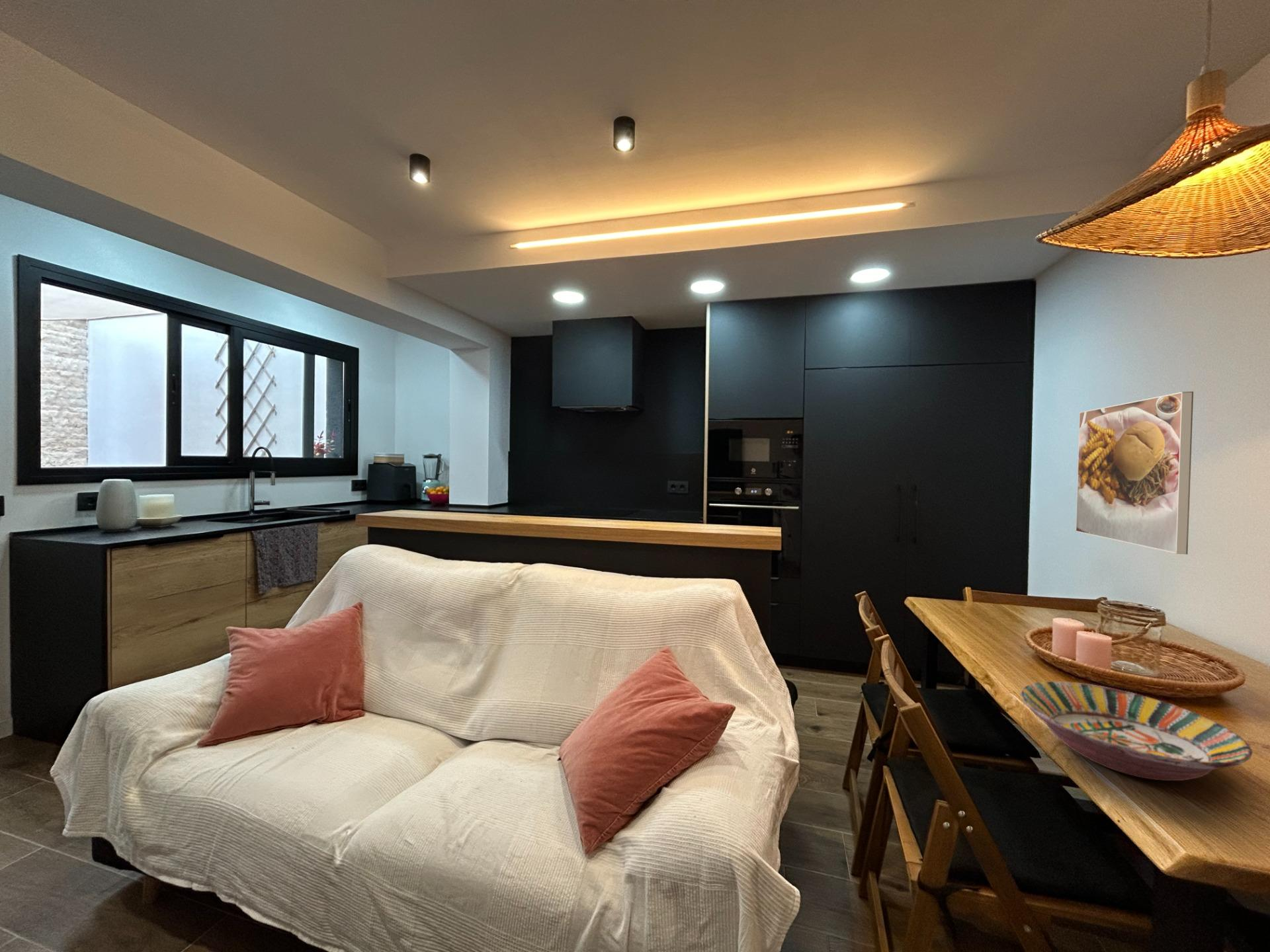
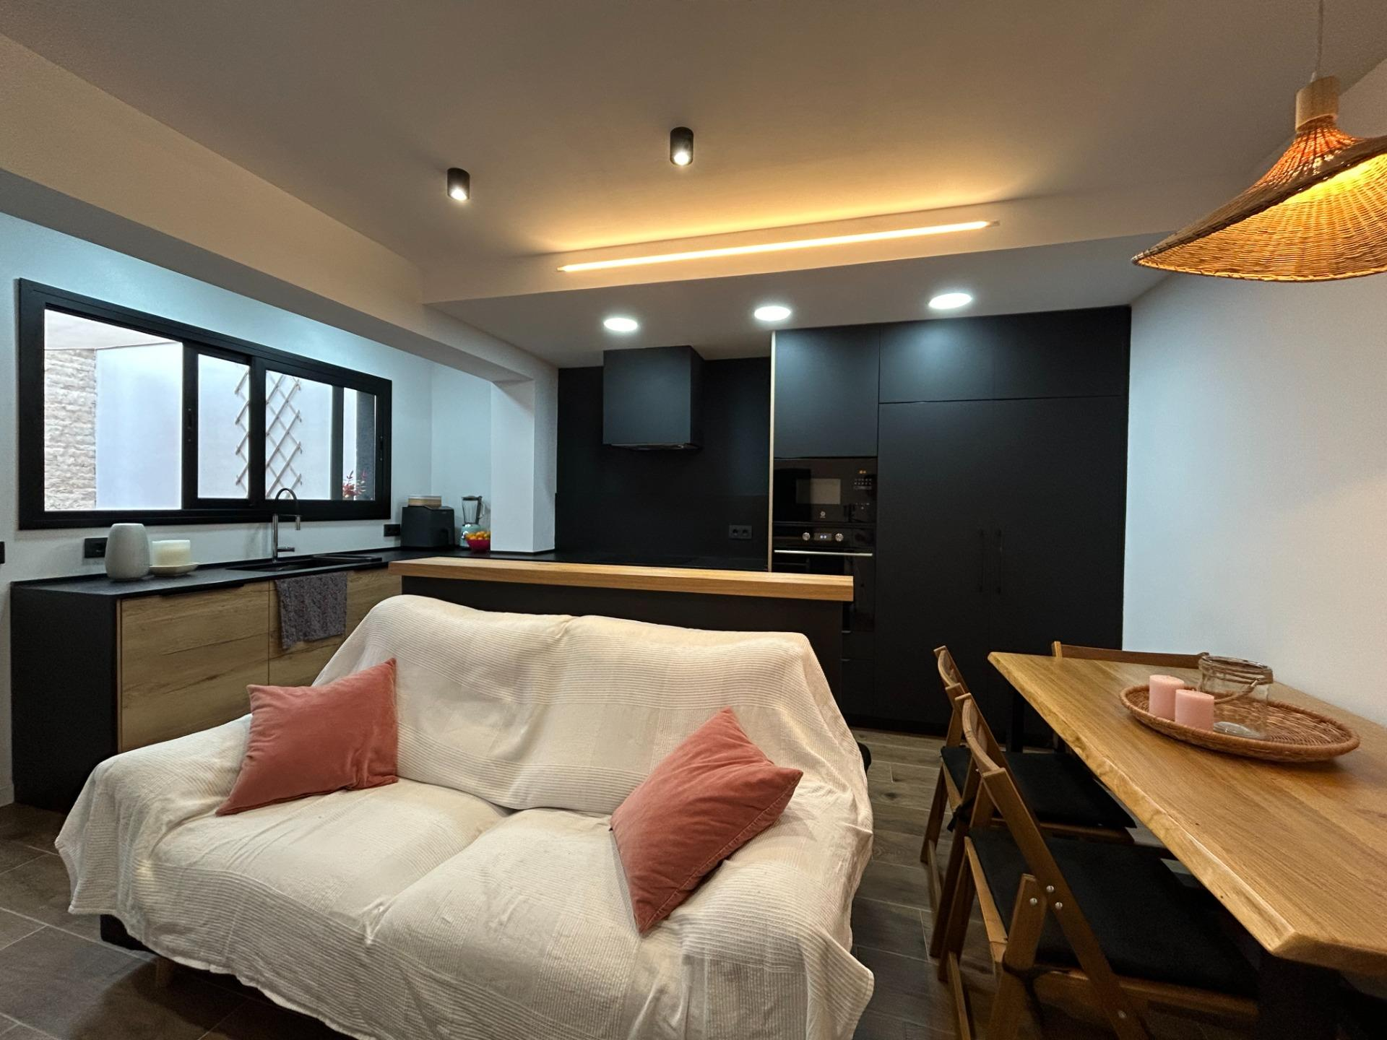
- serving bowl [1020,681,1253,781]
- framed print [1075,391,1194,555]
